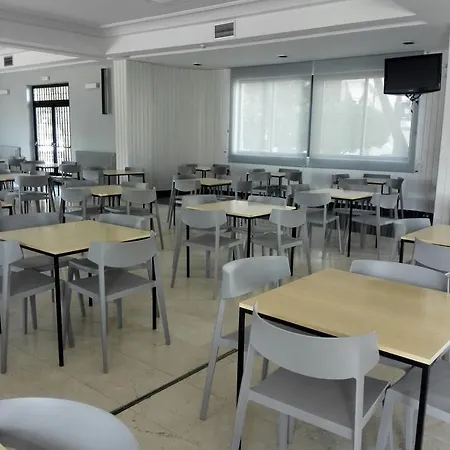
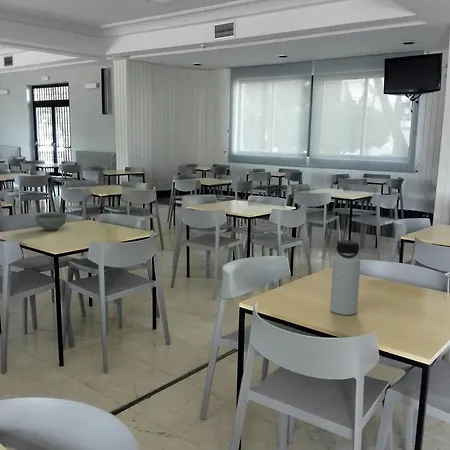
+ bowl [33,212,68,232]
+ water bottle [329,239,361,316]
